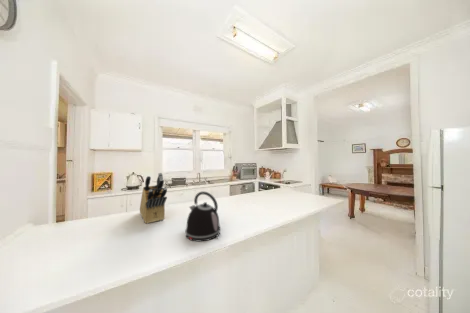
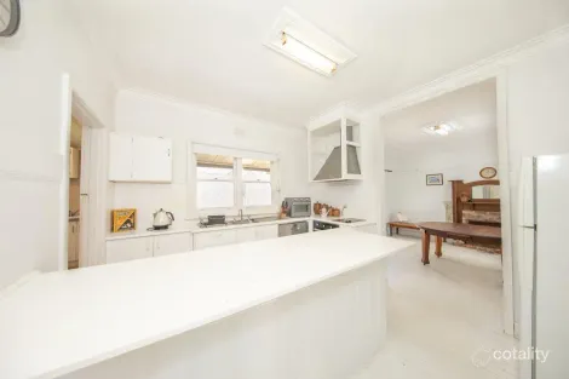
- kettle [184,190,221,242]
- knife block [139,172,168,224]
